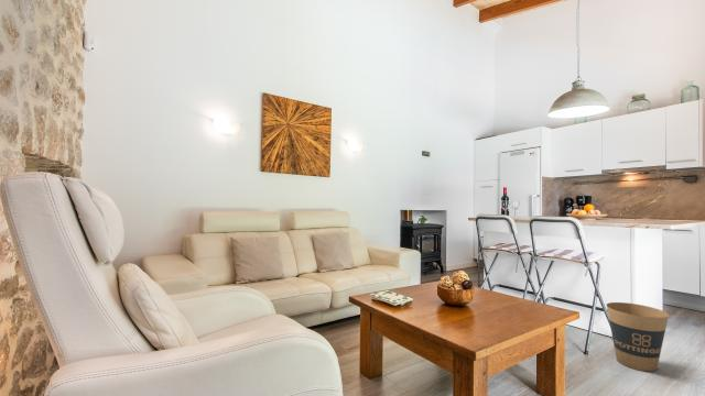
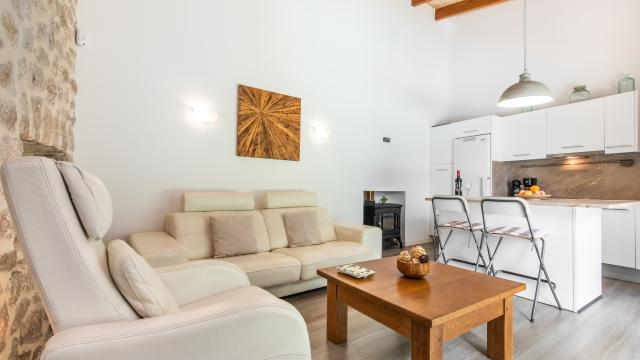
- trash can [606,301,670,373]
